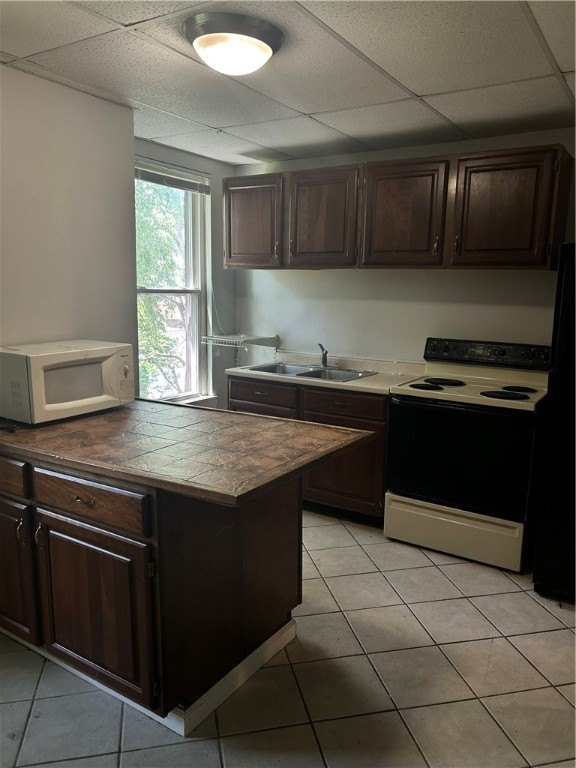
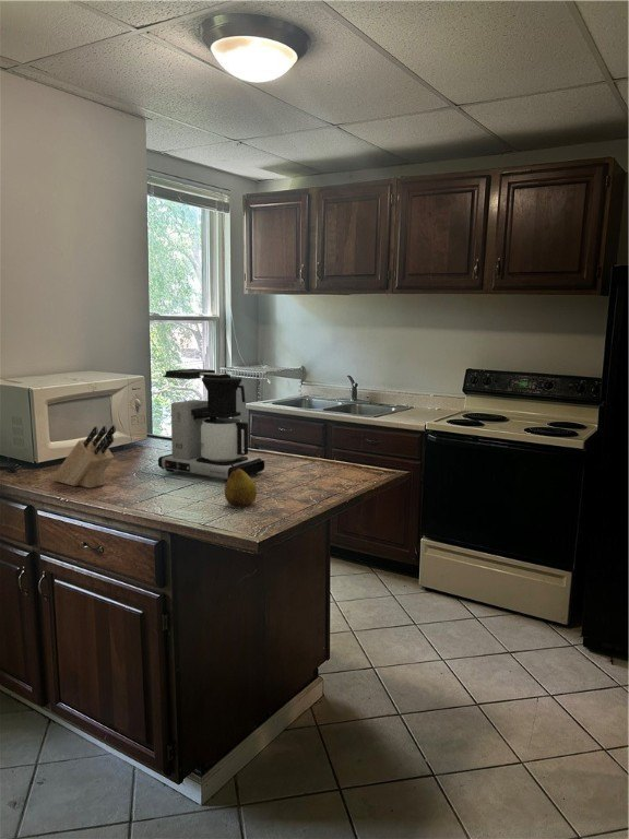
+ coffee maker [157,368,265,483]
+ knife block [51,424,117,489]
+ fruit [224,463,258,508]
